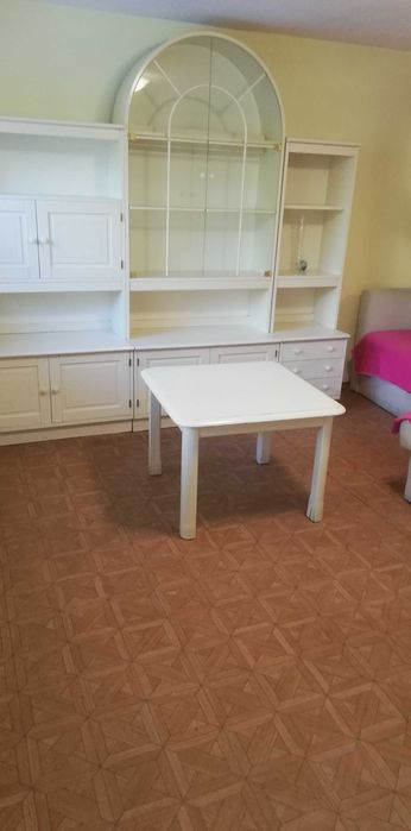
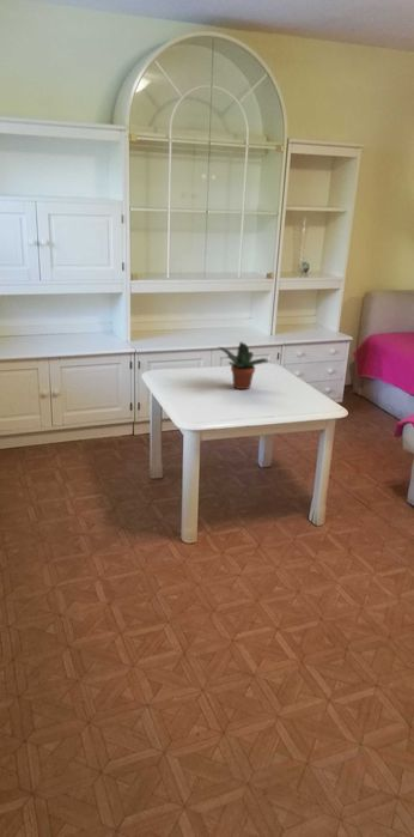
+ potted plant [218,340,272,390]
